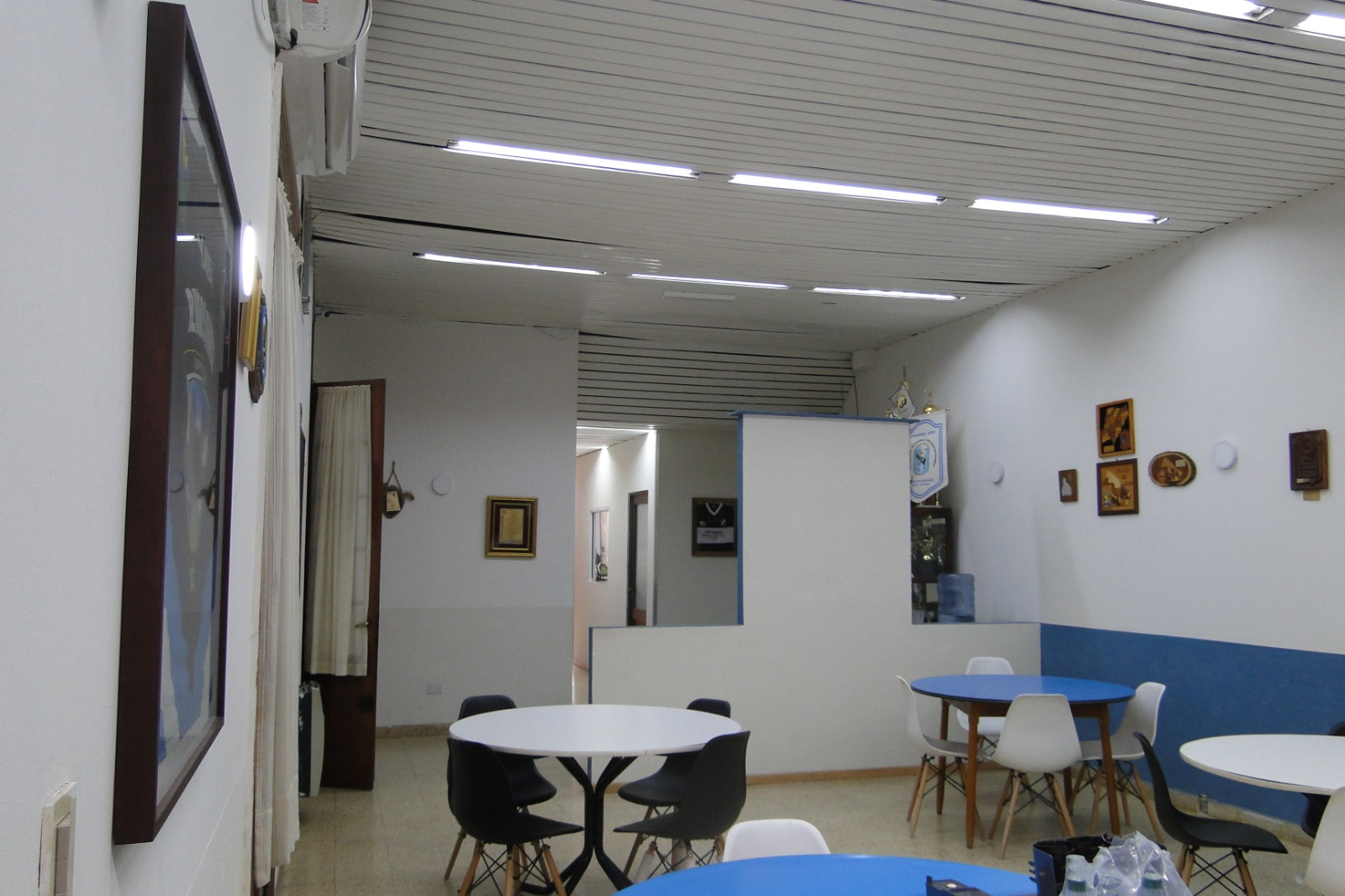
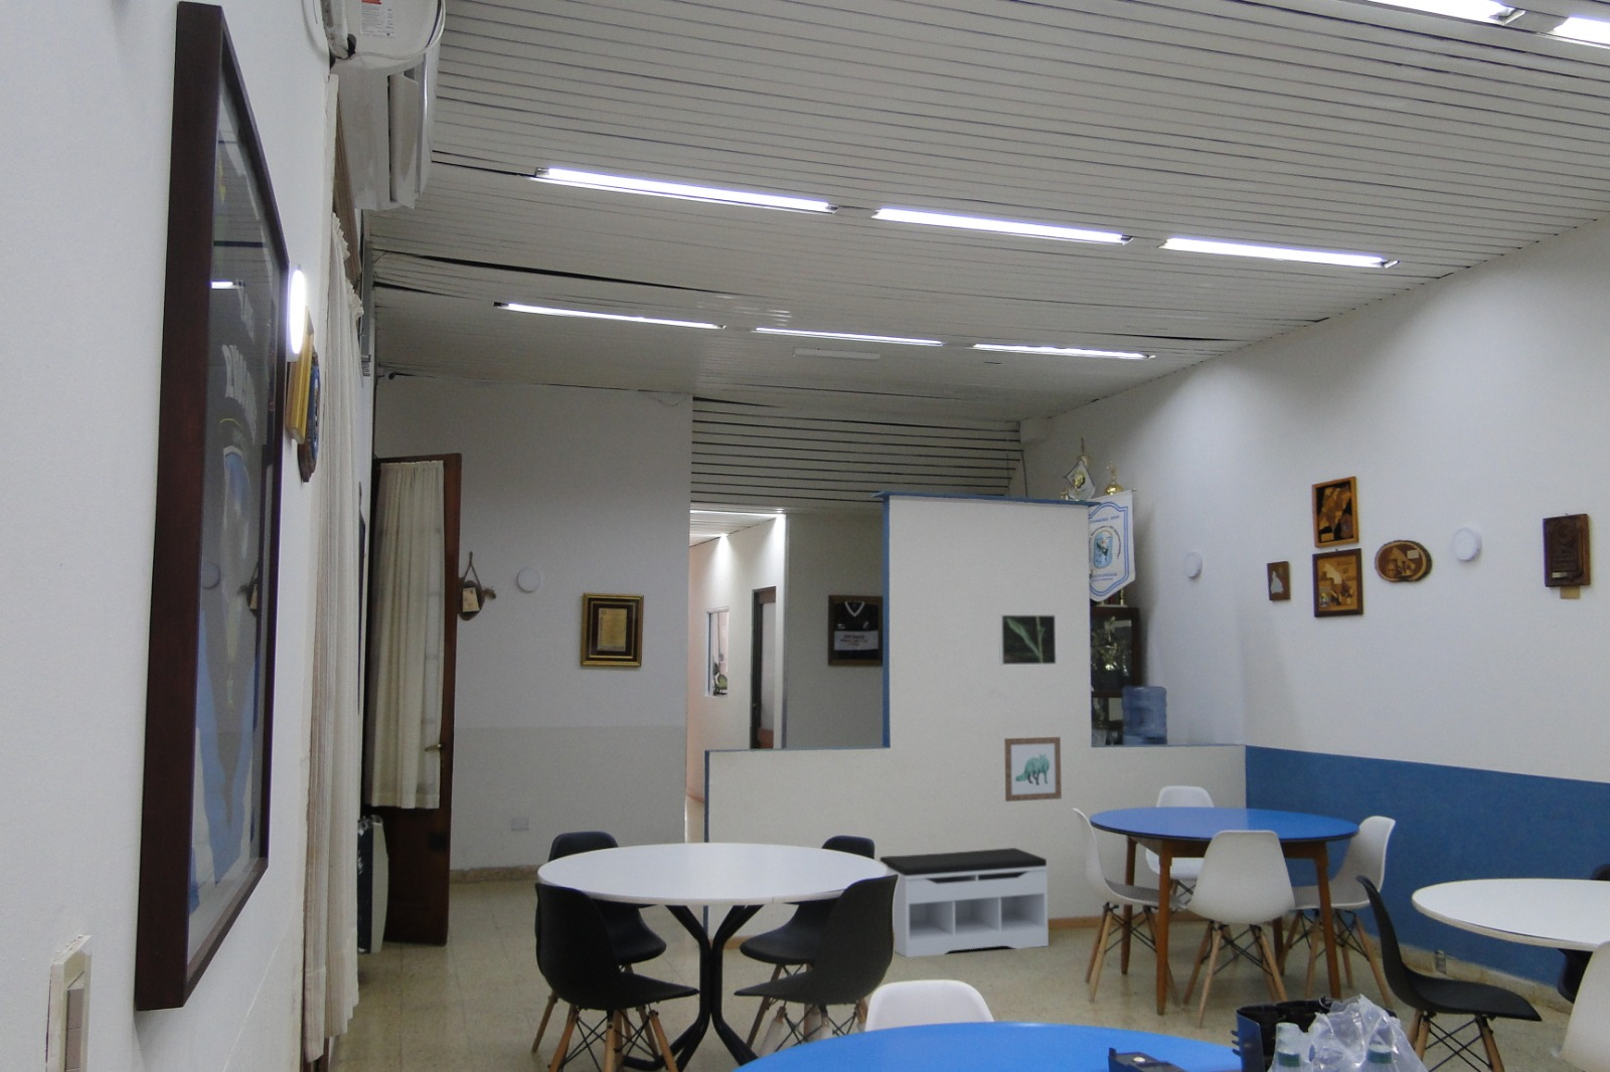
+ bench [879,847,1050,958]
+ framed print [998,614,1057,665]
+ wall art [1003,736,1063,803]
